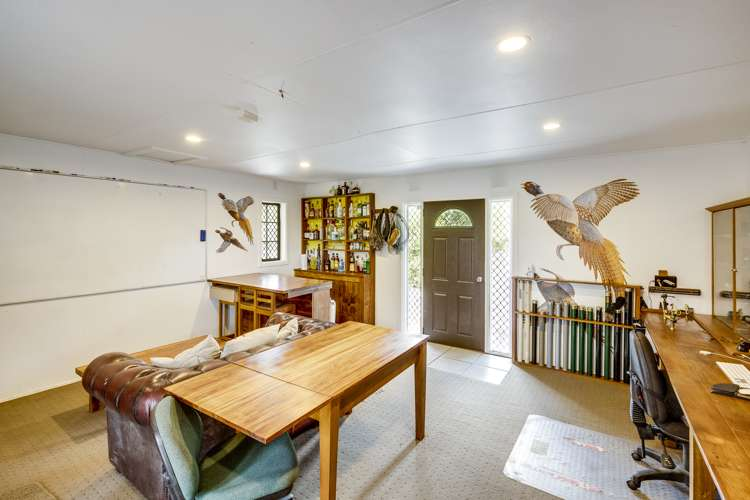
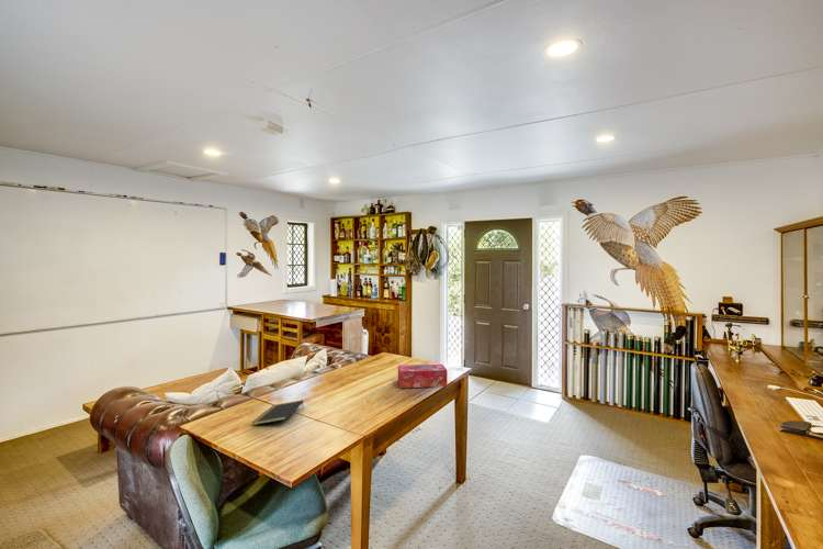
+ notepad [251,399,305,426]
+ tissue box [397,363,448,389]
